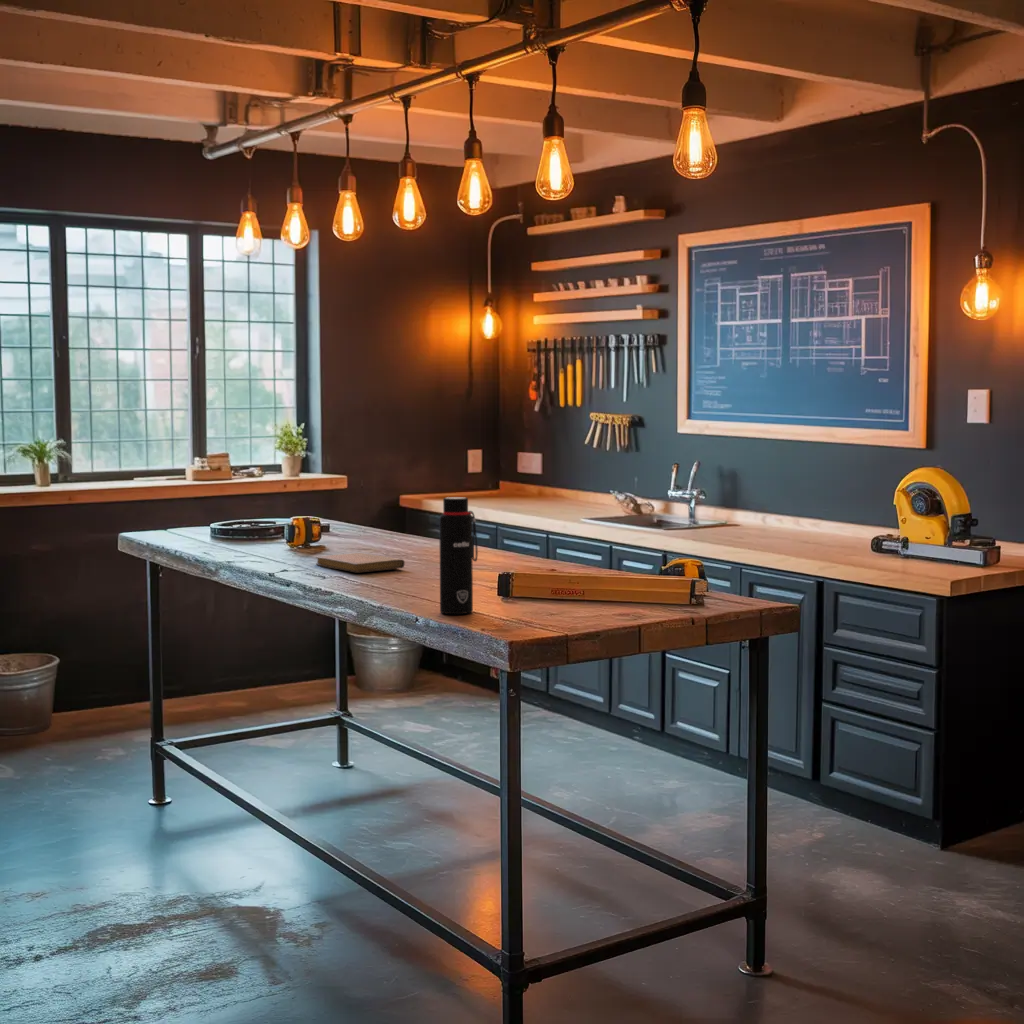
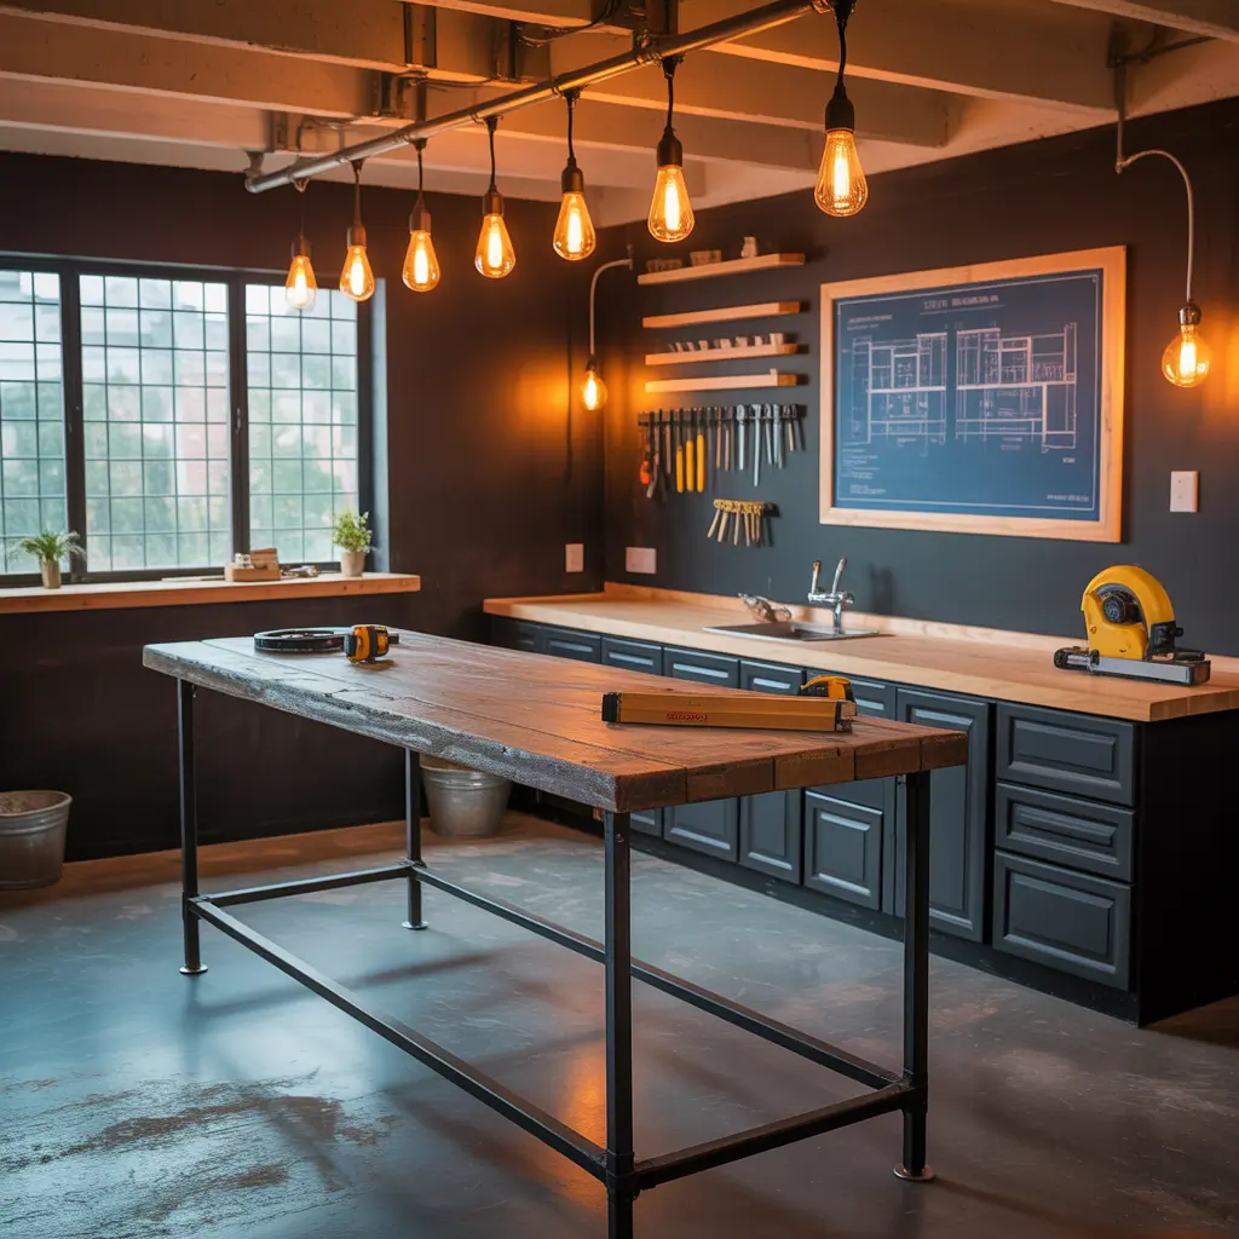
- water bottle [438,496,479,615]
- notebook [315,552,406,574]
